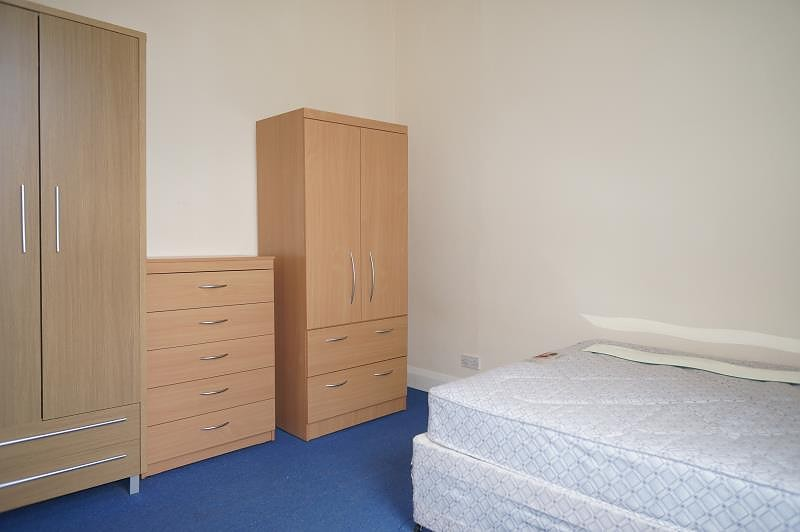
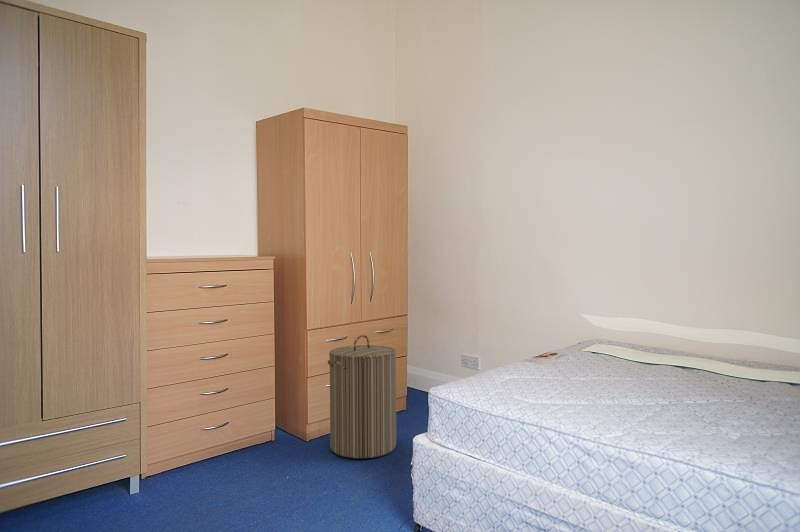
+ laundry hamper [327,334,397,459]
